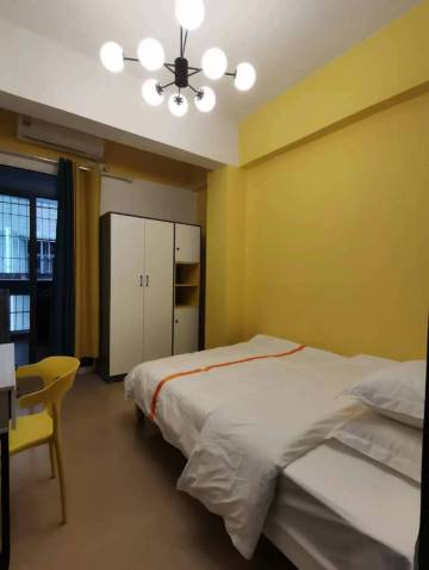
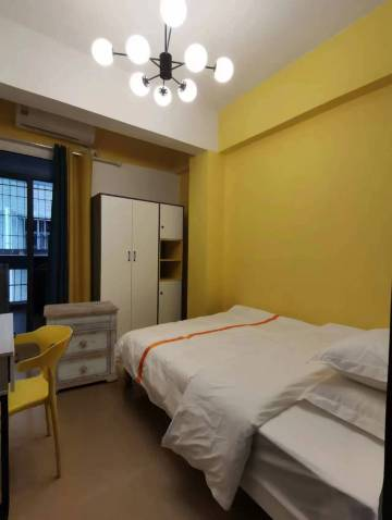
+ nightstand [42,300,121,394]
